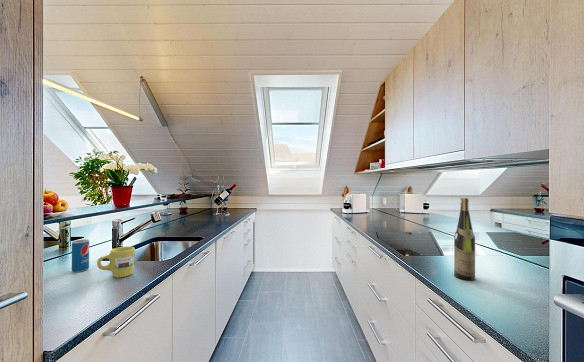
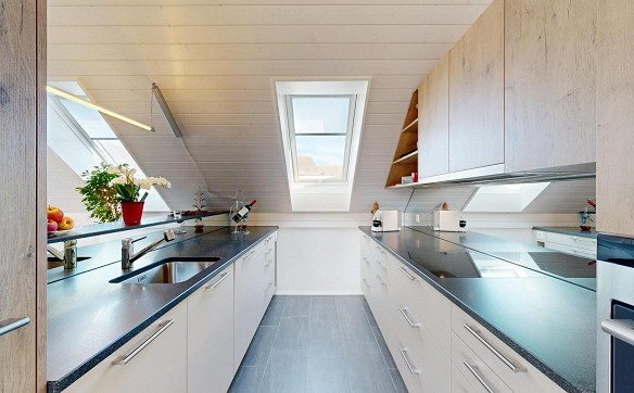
- beverage can [71,238,90,273]
- wine bottle [453,197,476,281]
- mug [96,246,136,279]
